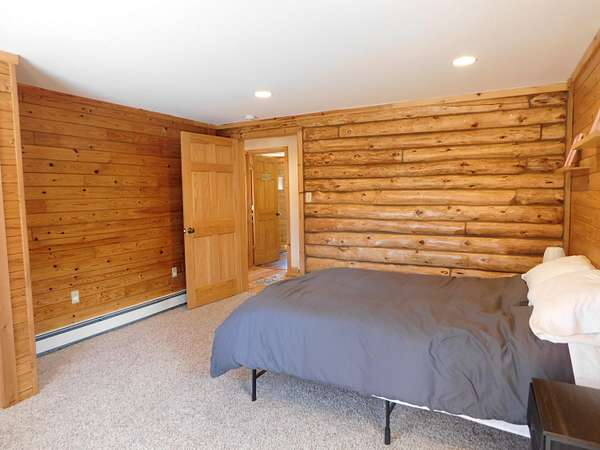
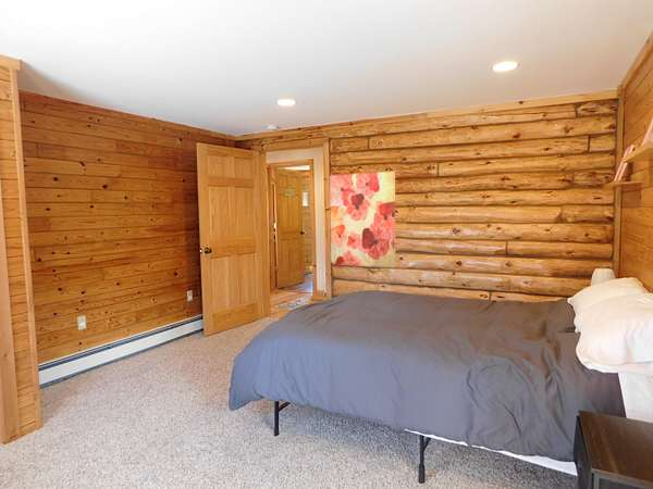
+ wall art [329,171,396,268]
